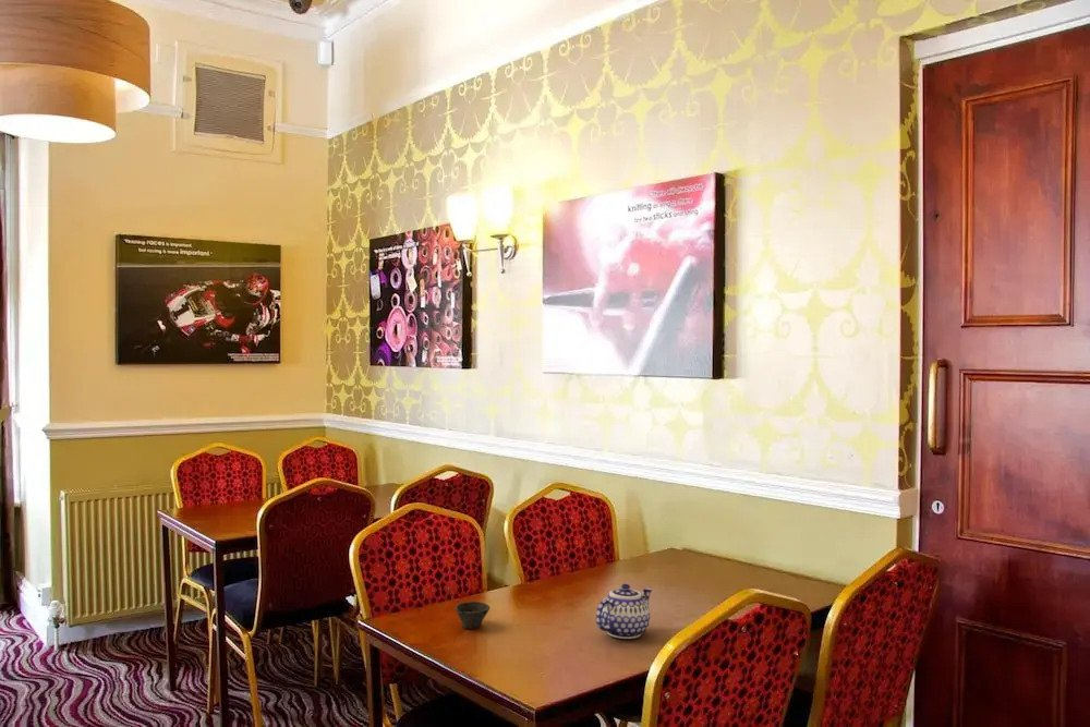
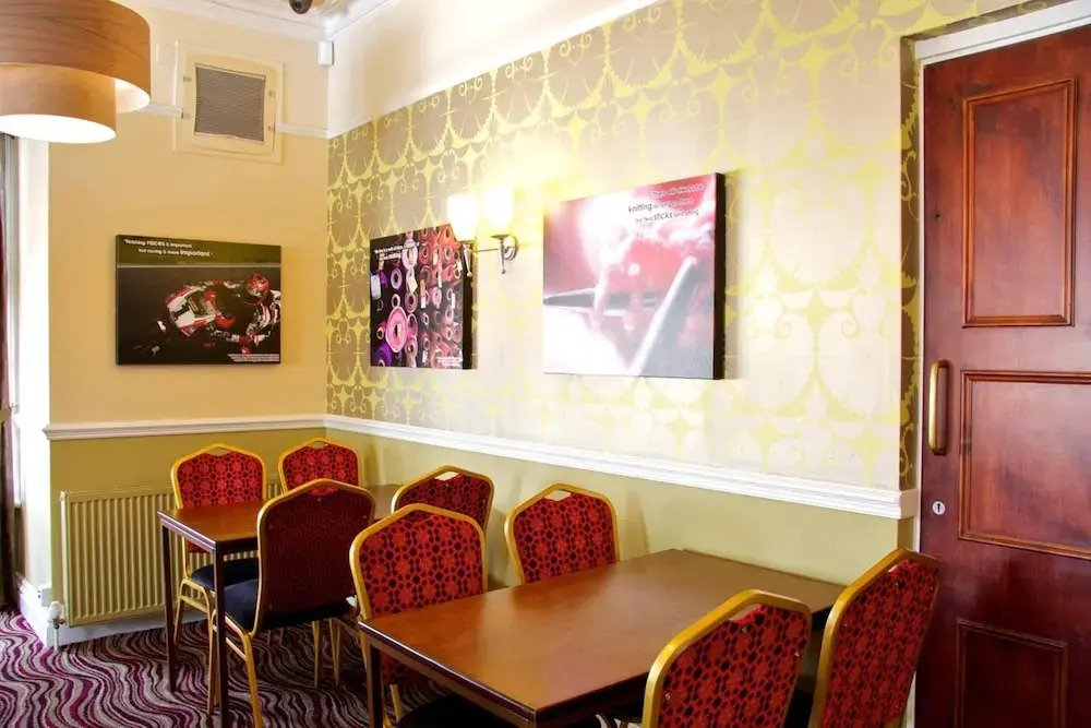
- cup [455,601,491,630]
- teapot [595,583,653,640]
